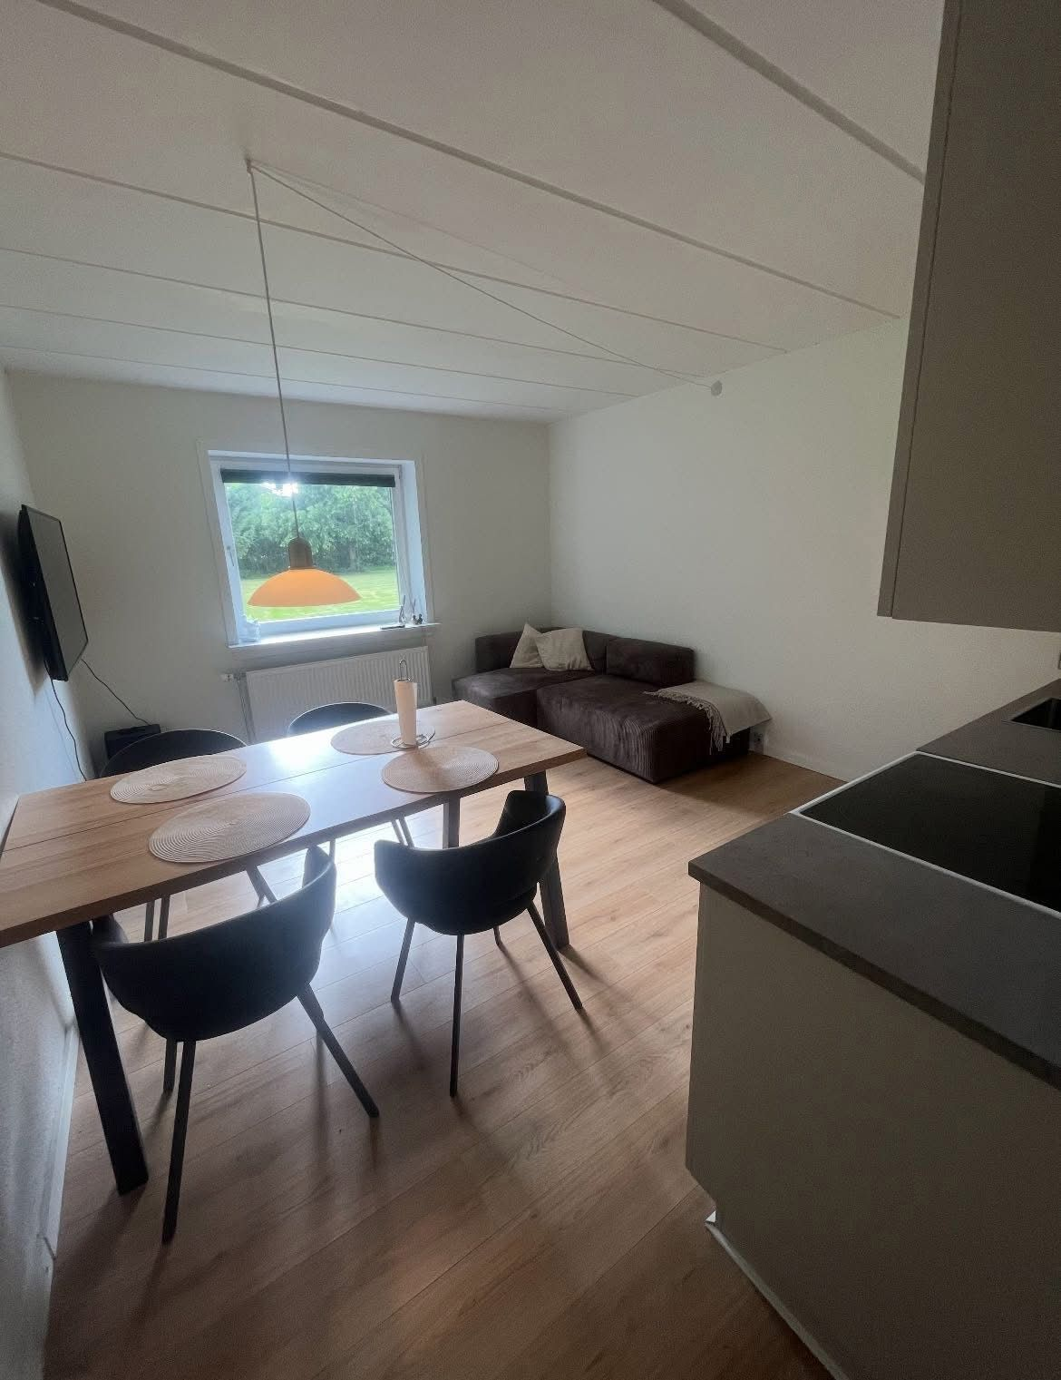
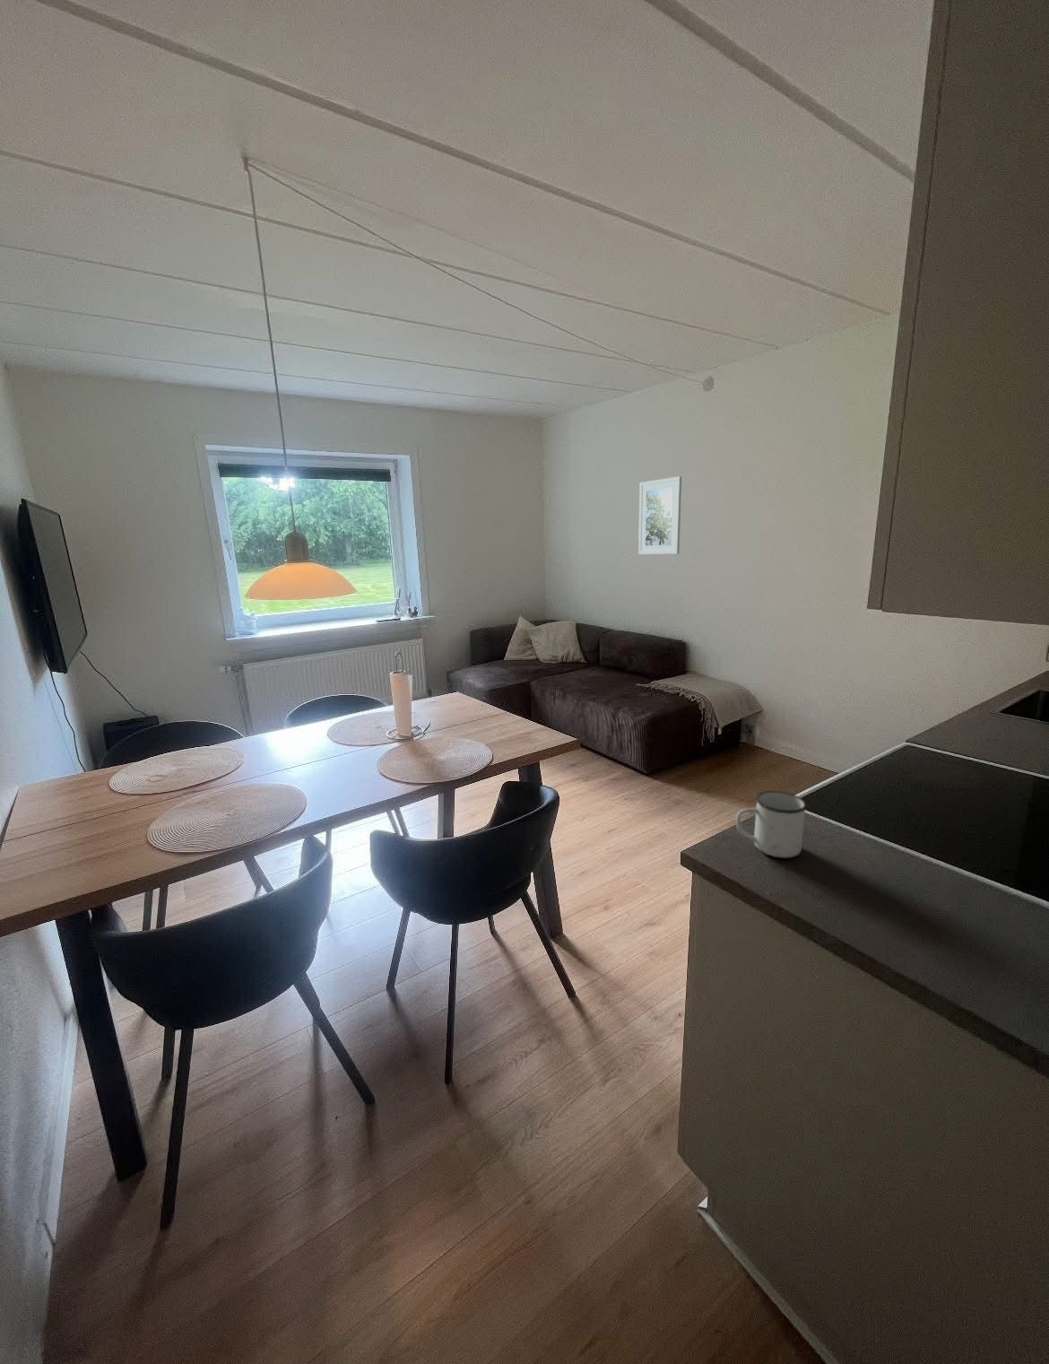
+ mug [735,790,807,859]
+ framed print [638,475,682,555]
